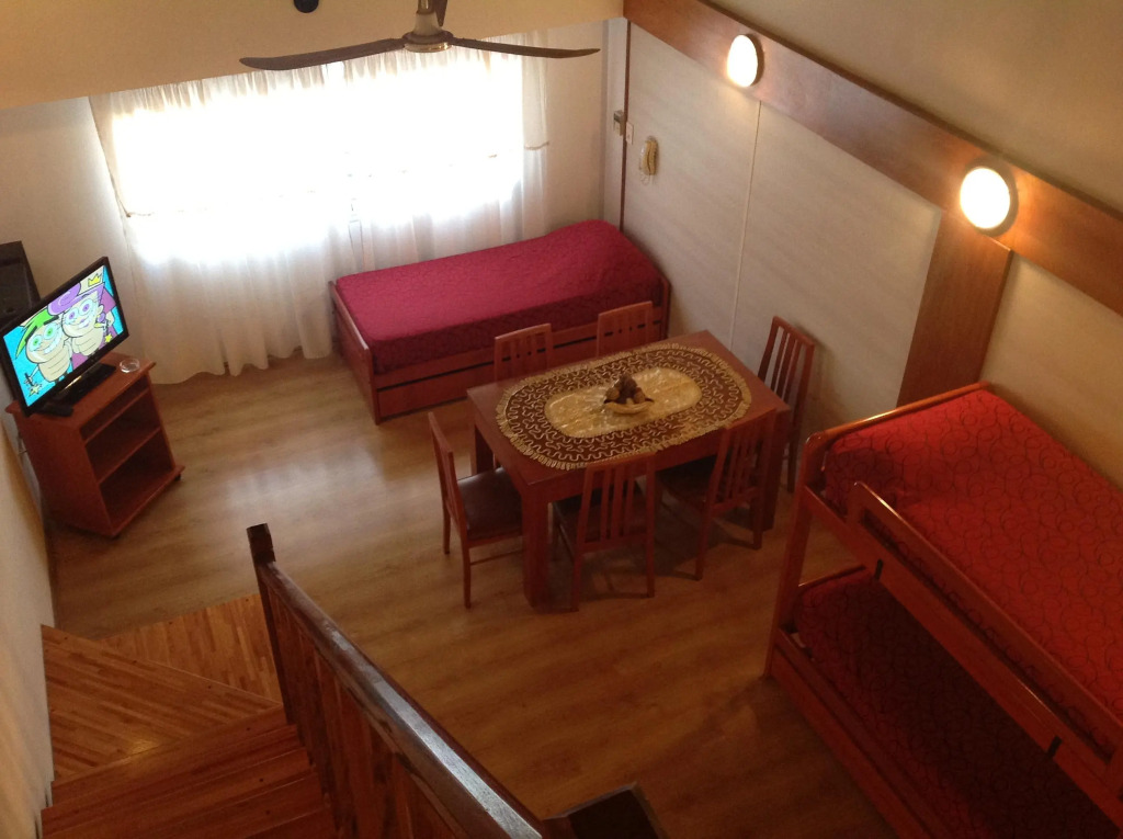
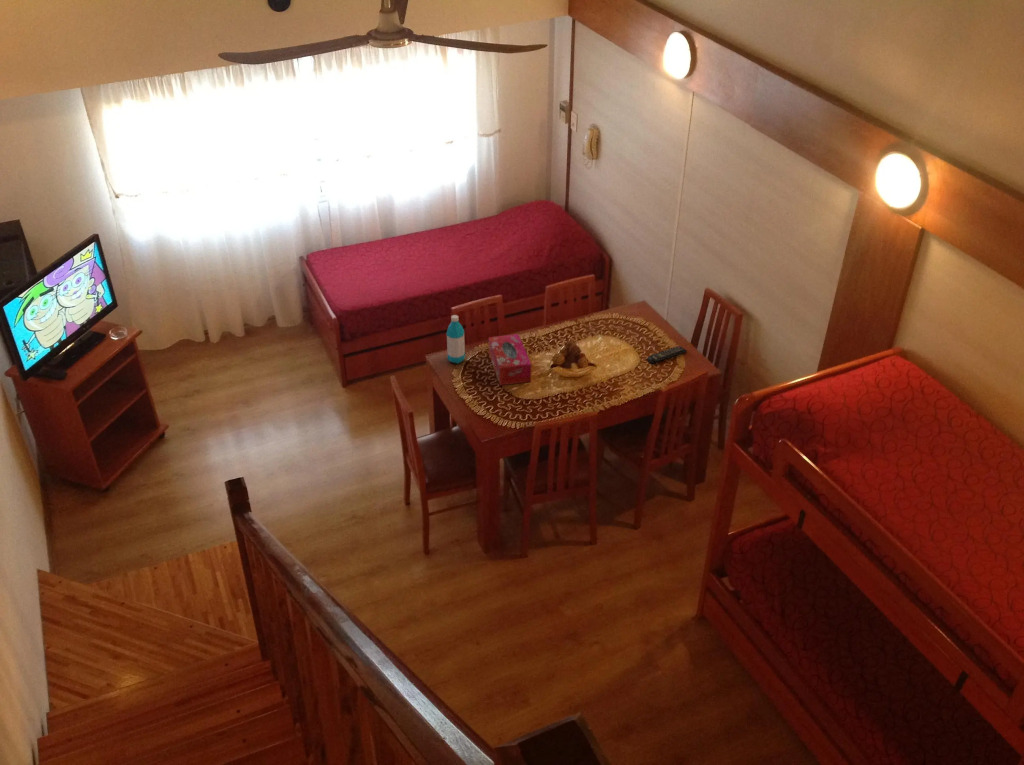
+ remote control [647,345,688,364]
+ tissue box [488,333,532,386]
+ water bottle [445,314,466,364]
